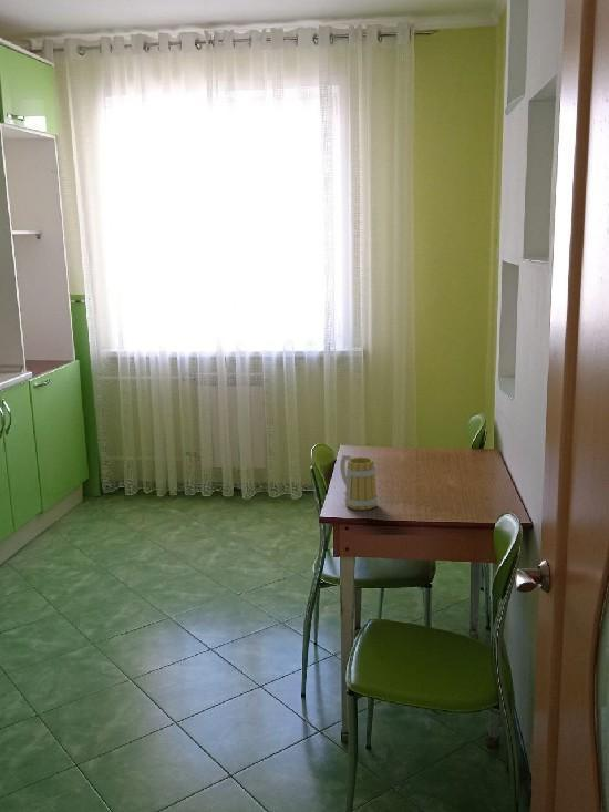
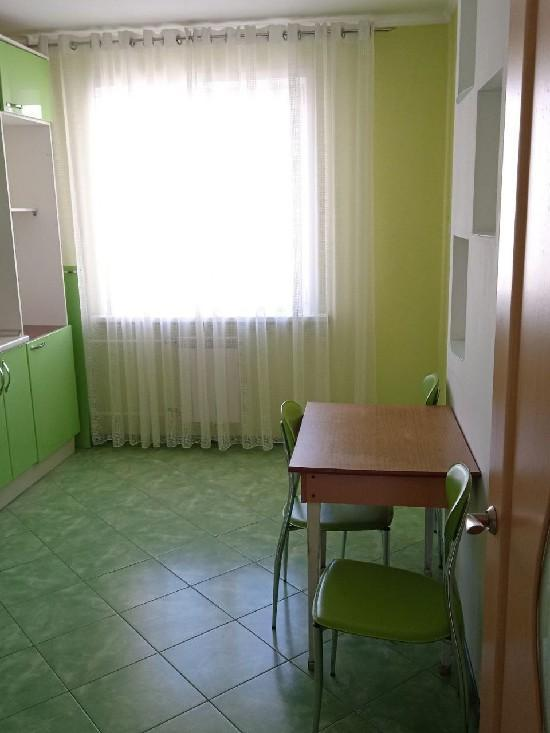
- mug [339,453,379,511]
